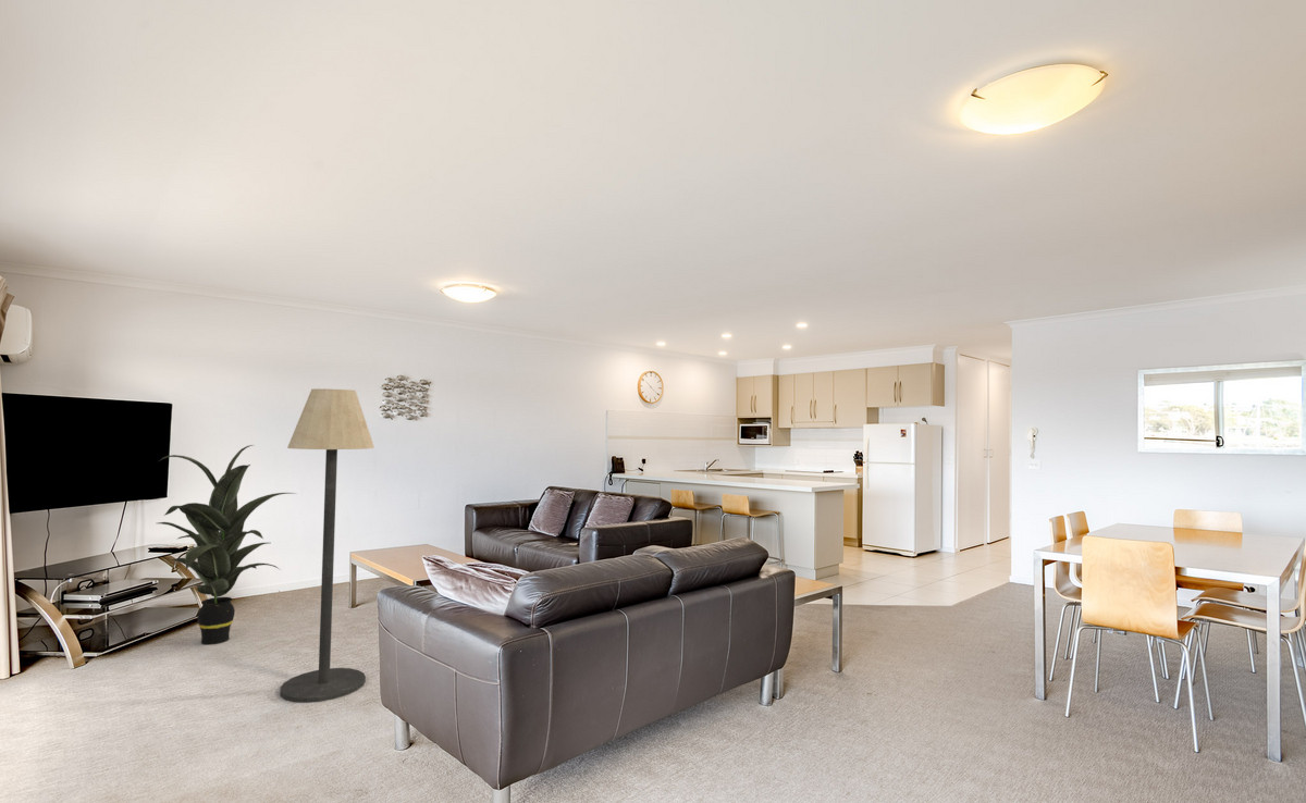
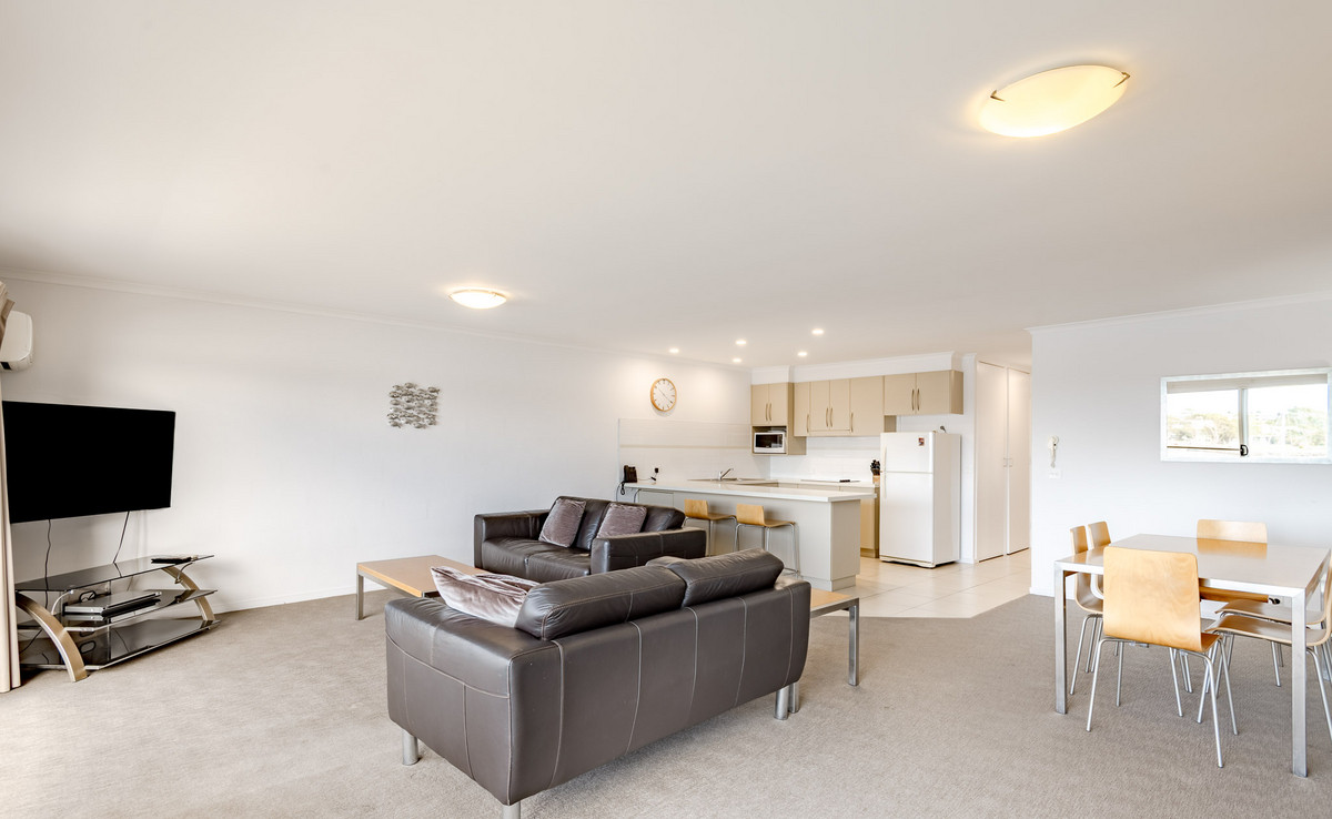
- indoor plant [157,444,297,645]
- floor lamp [279,387,375,704]
